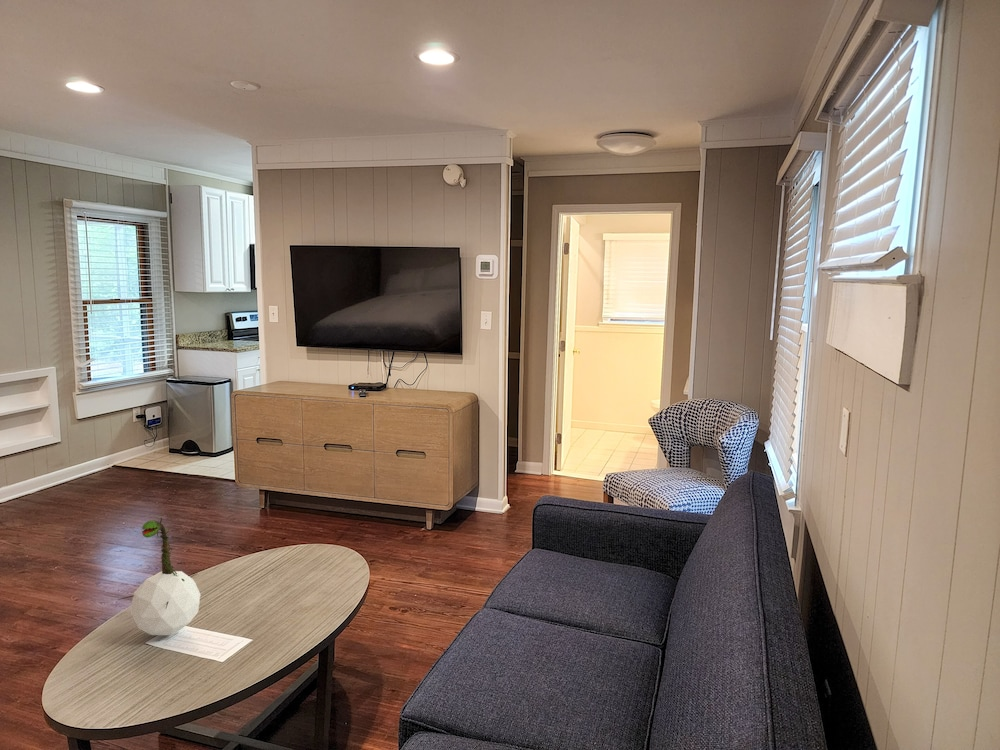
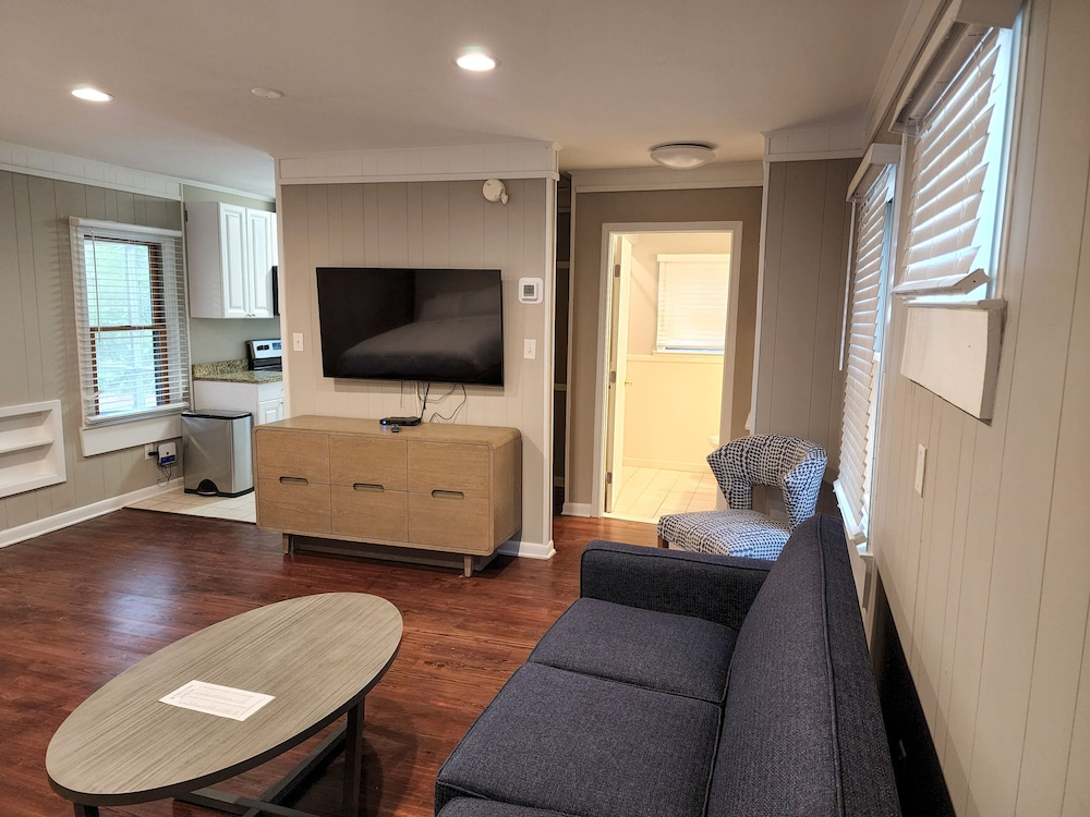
- plant [117,516,201,636]
